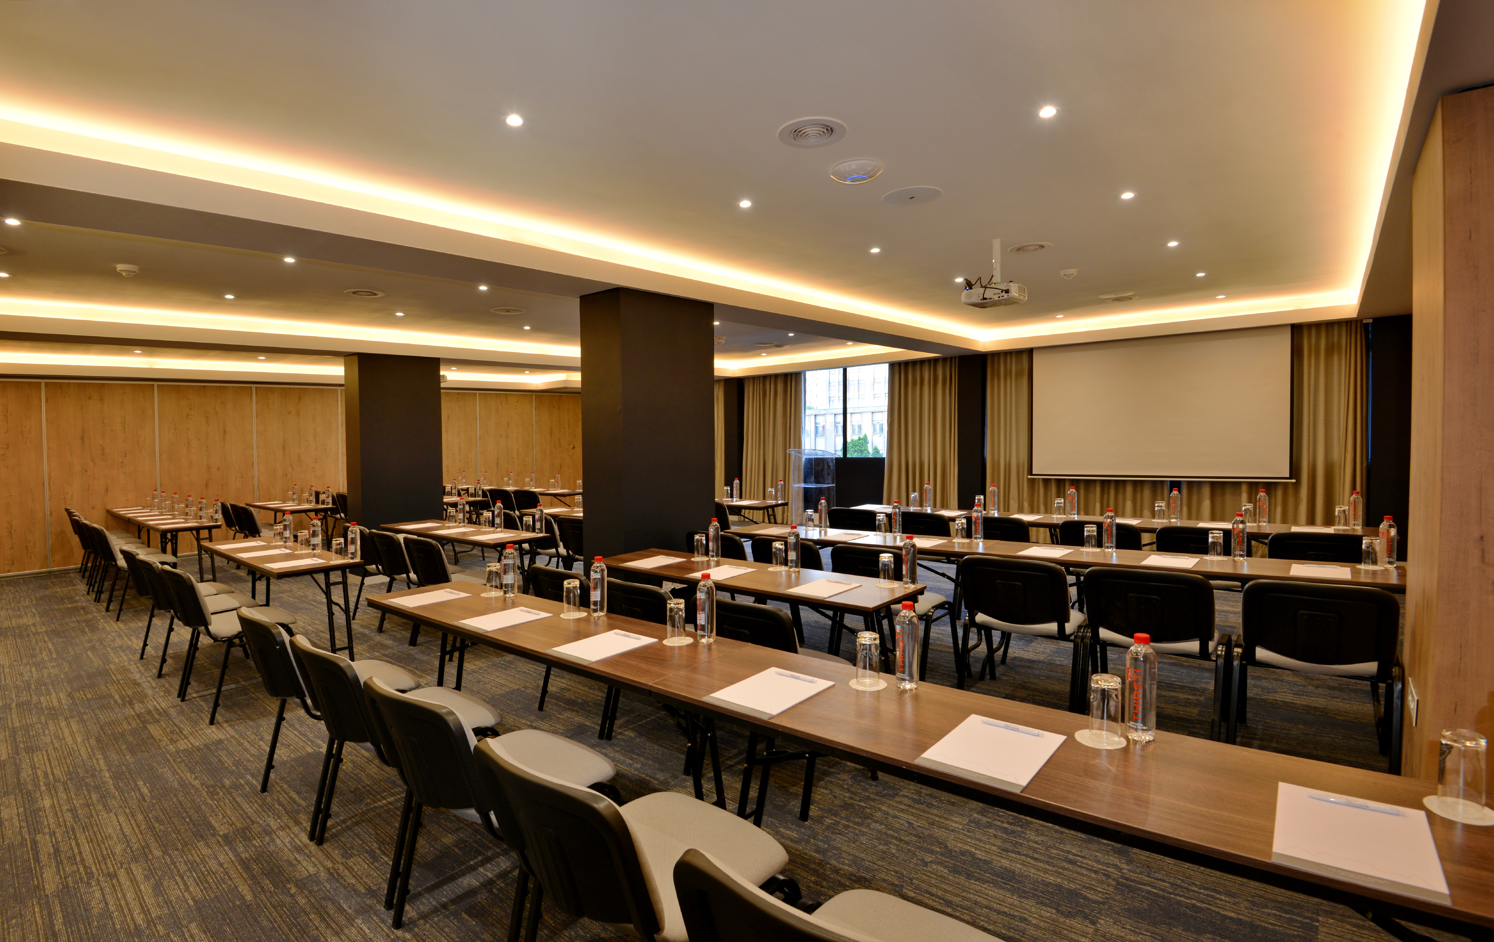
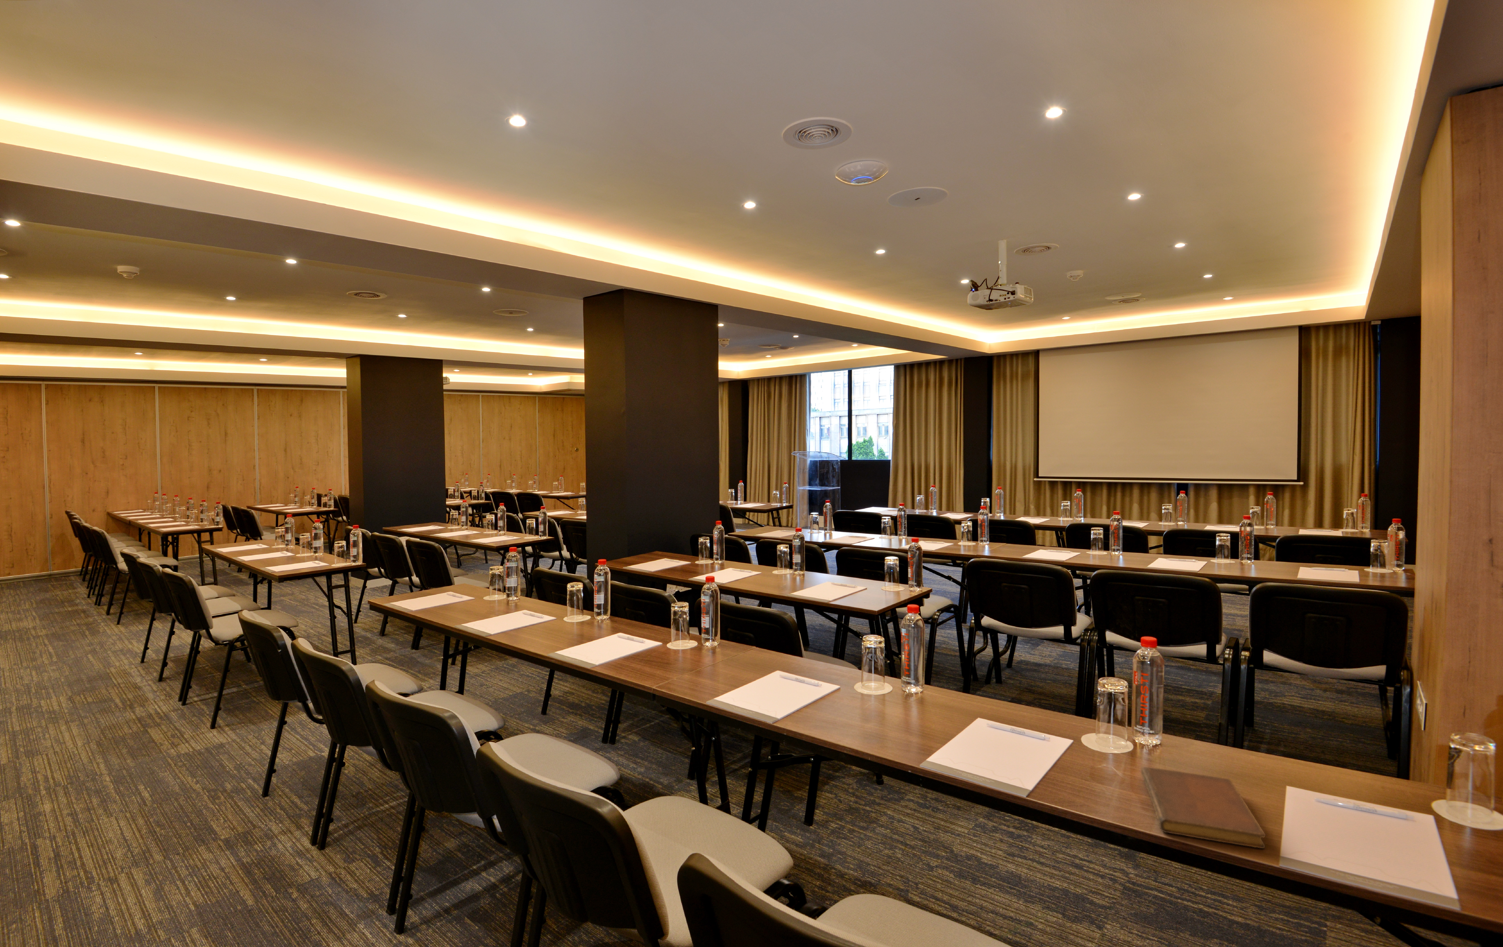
+ notebook [1141,767,1266,849]
